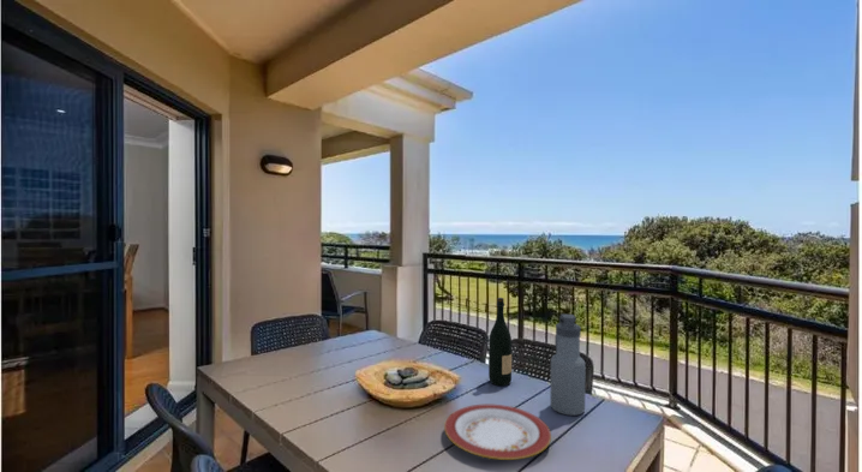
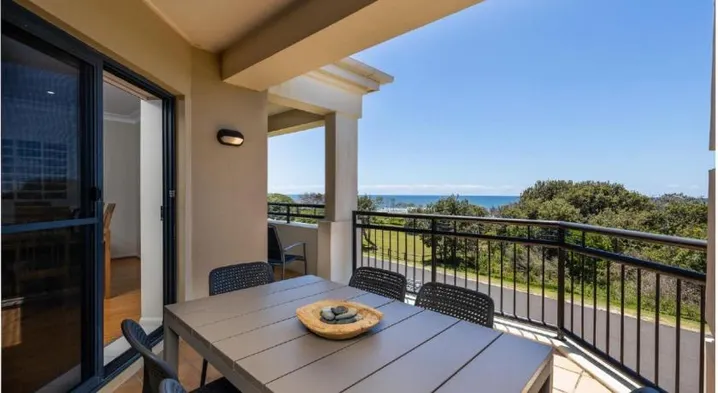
- plate [443,404,552,461]
- water bottle [549,313,587,417]
- wine bottle [487,297,513,387]
